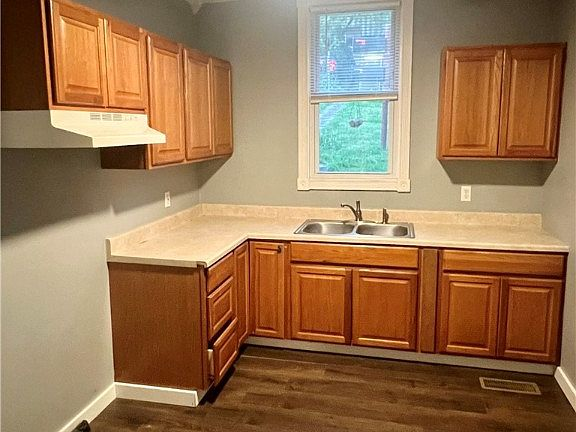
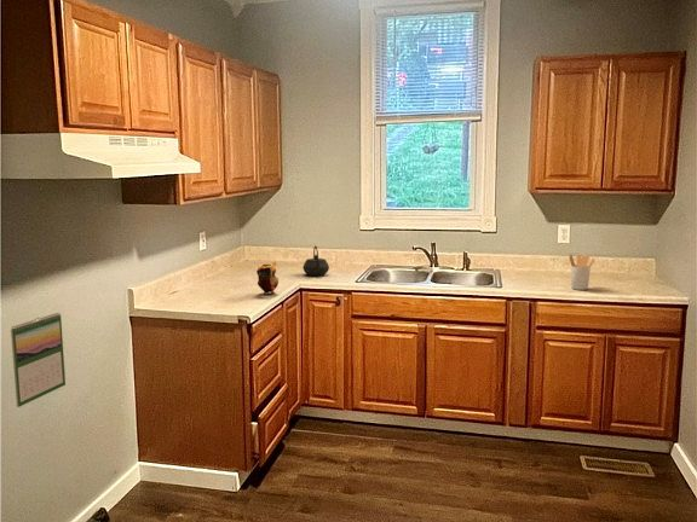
+ kettle [301,245,330,278]
+ utensil holder [568,254,597,291]
+ teapot [255,261,280,296]
+ calendar [10,312,67,408]
